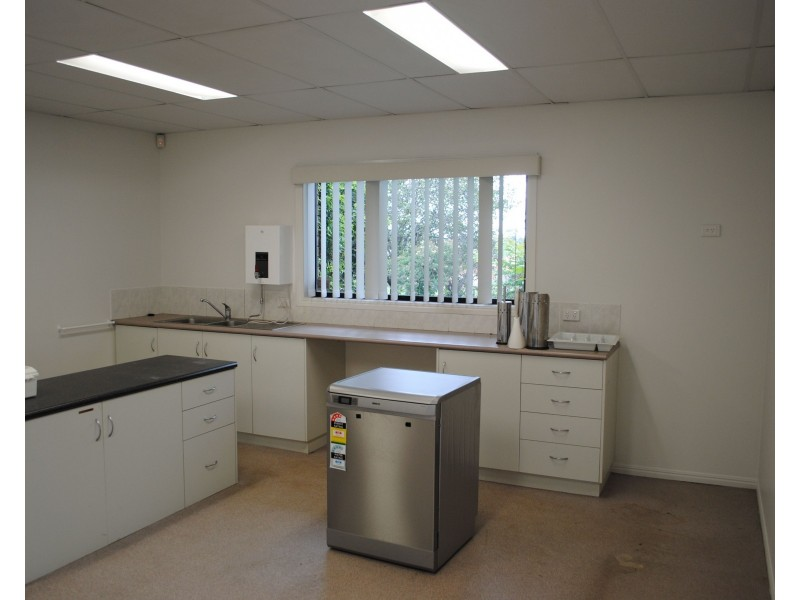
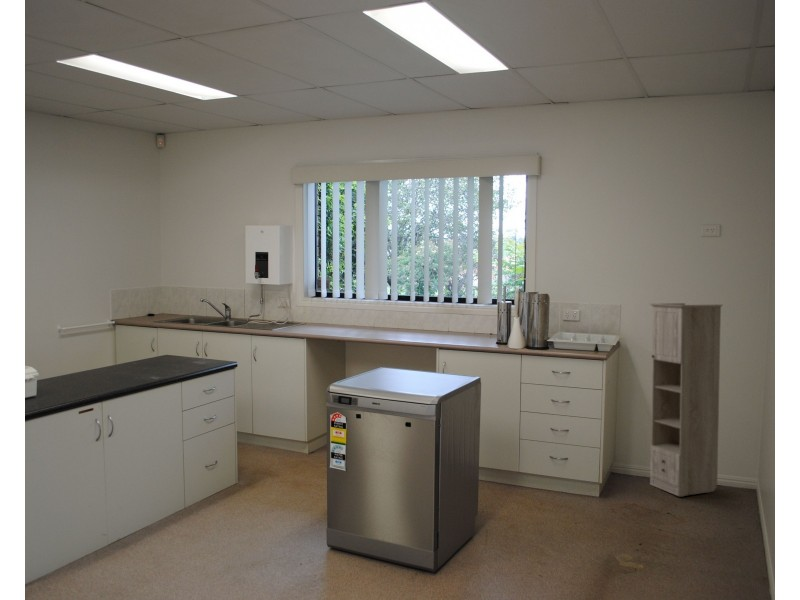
+ storage cabinet [649,302,724,497]
